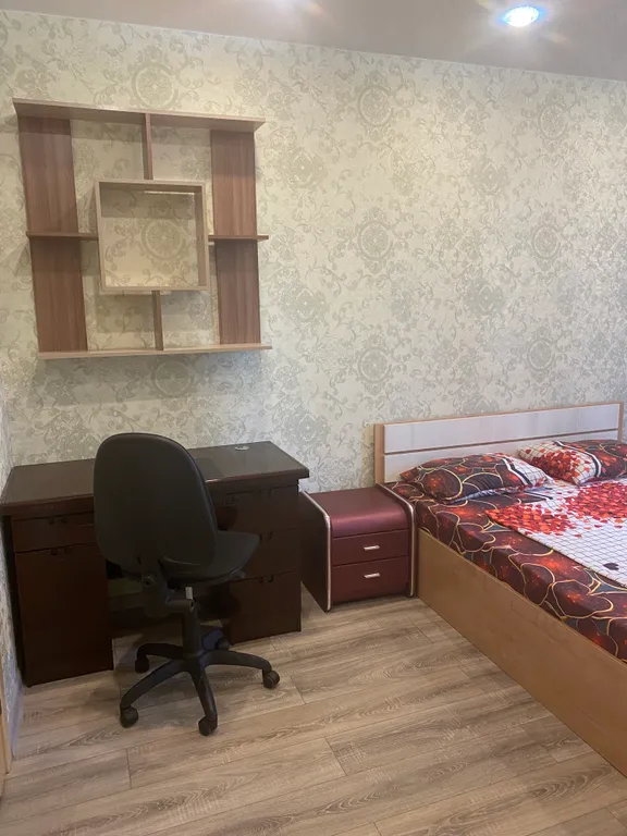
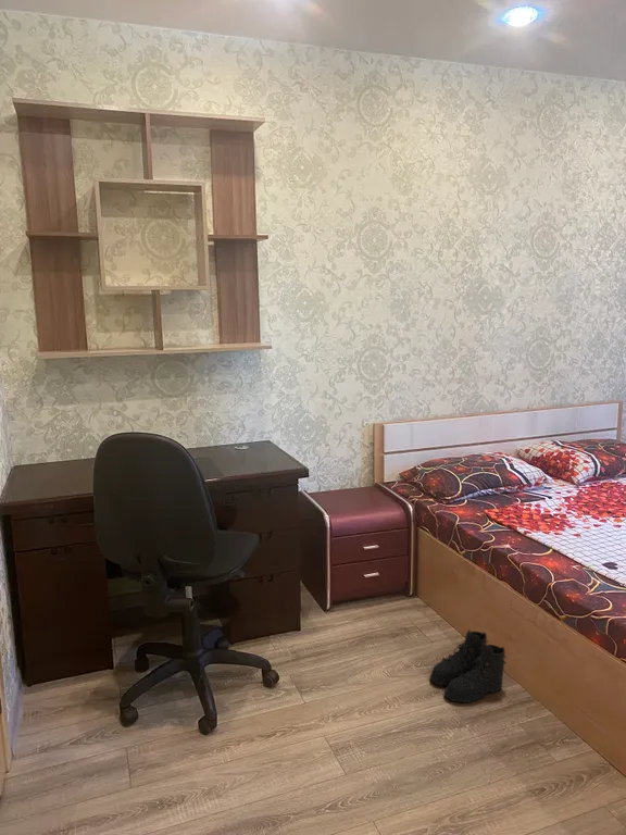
+ boots [429,628,508,705]
